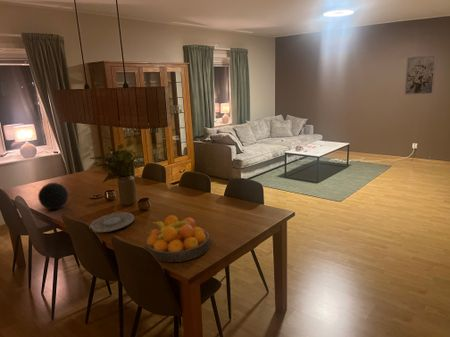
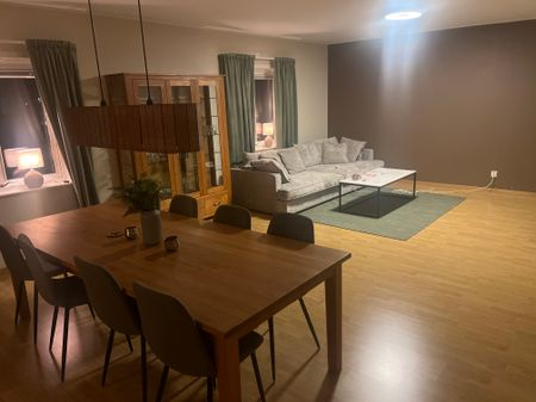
- fruit bowl [145,214,211,263]
- decorative orb [37,182,69,210]
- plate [89,212,135,233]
- wall art [404,54,438,96]
